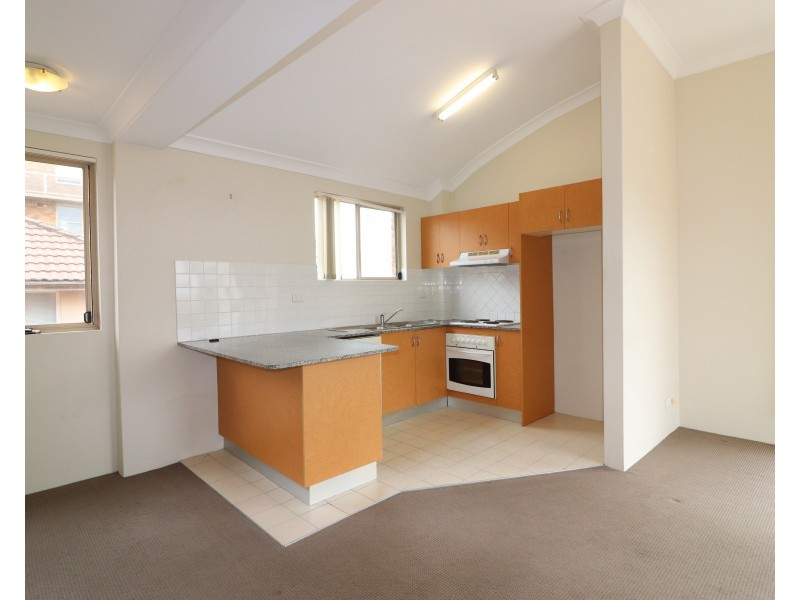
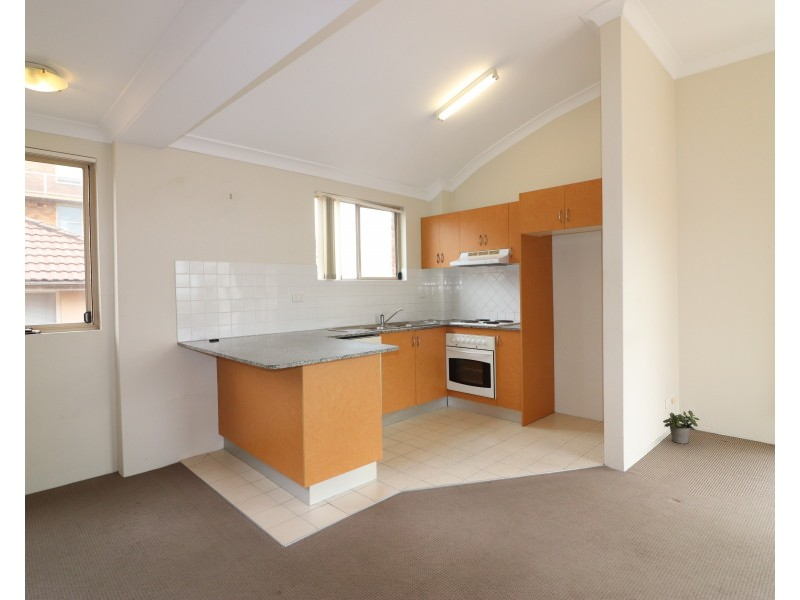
+ potted plant [662,409,701,445]
